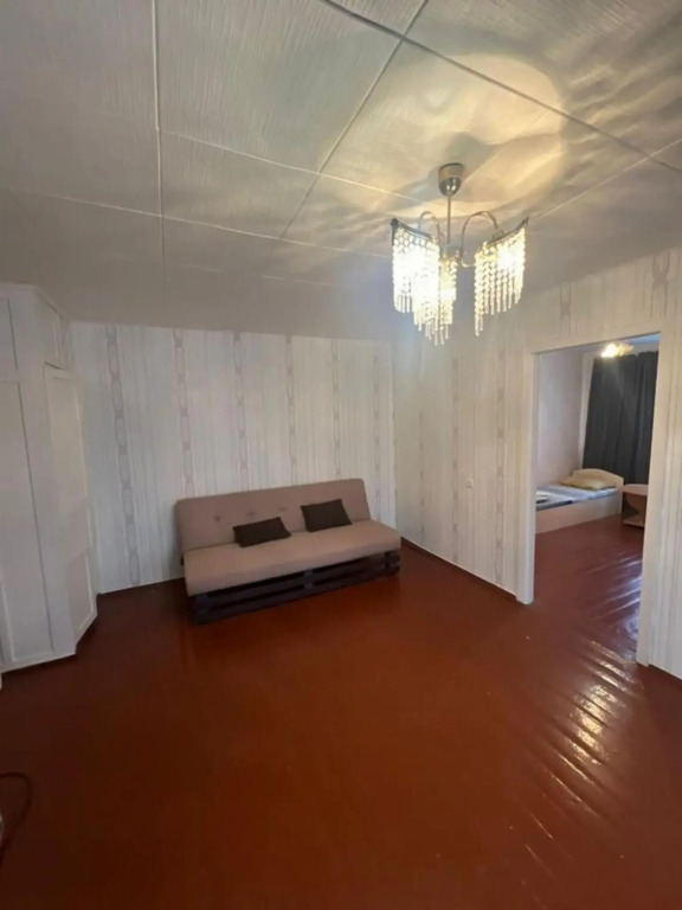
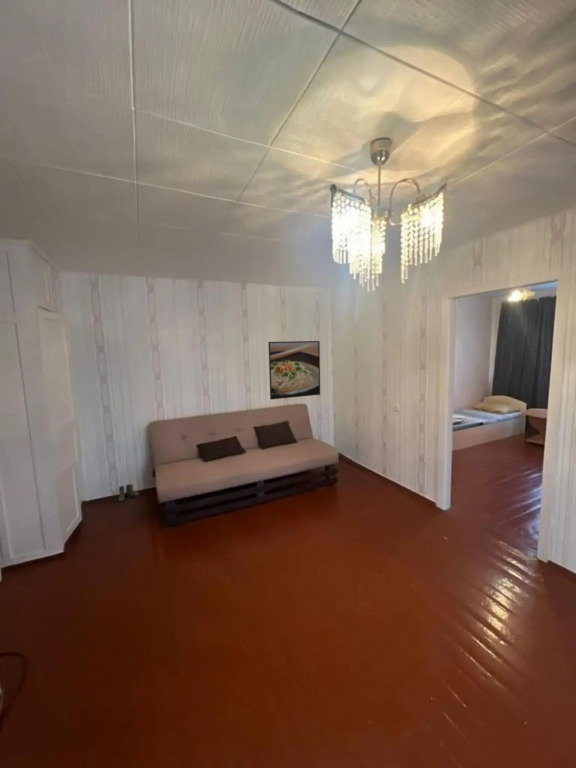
+ boots [117,483,140,503]
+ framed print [268,340,321,401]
